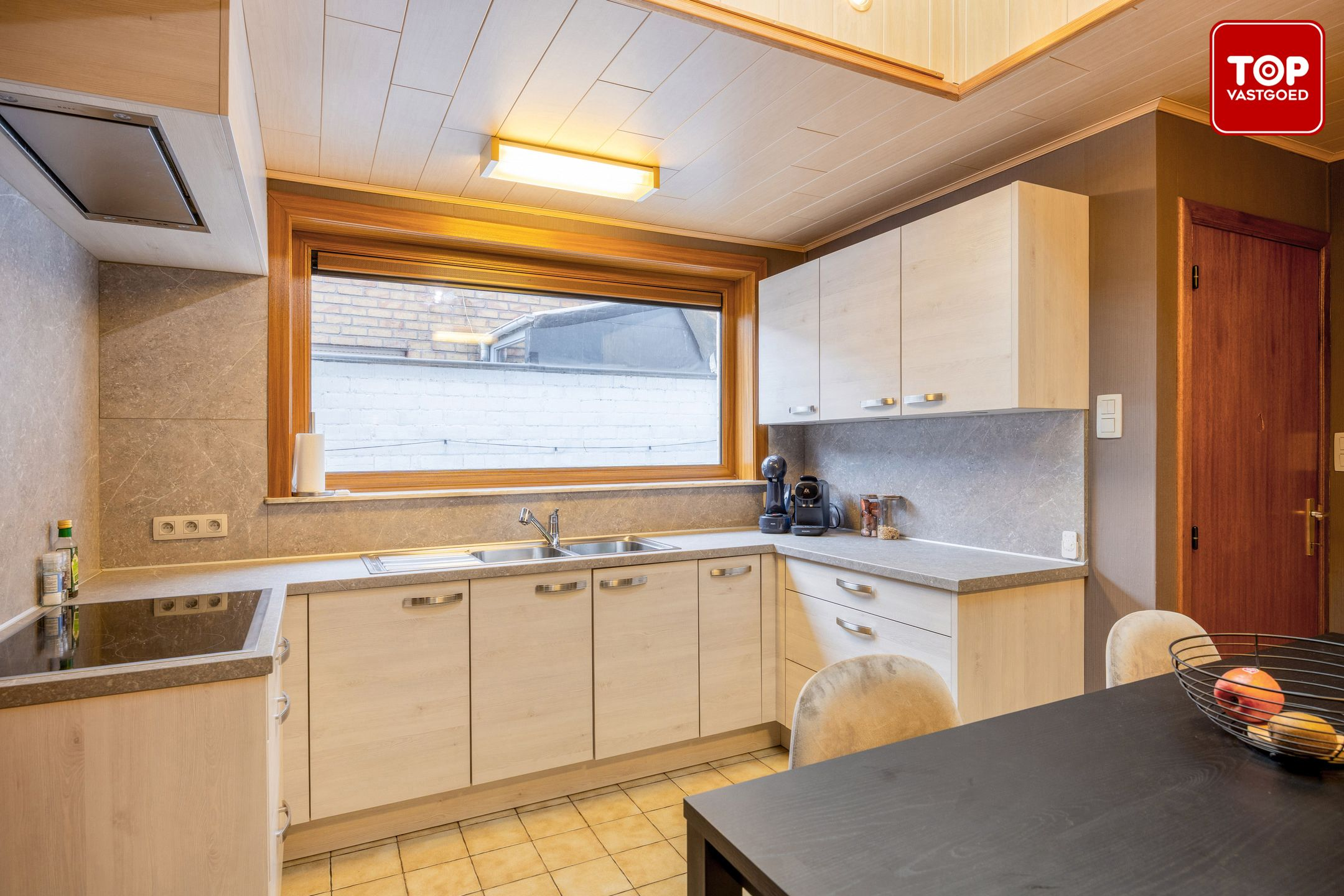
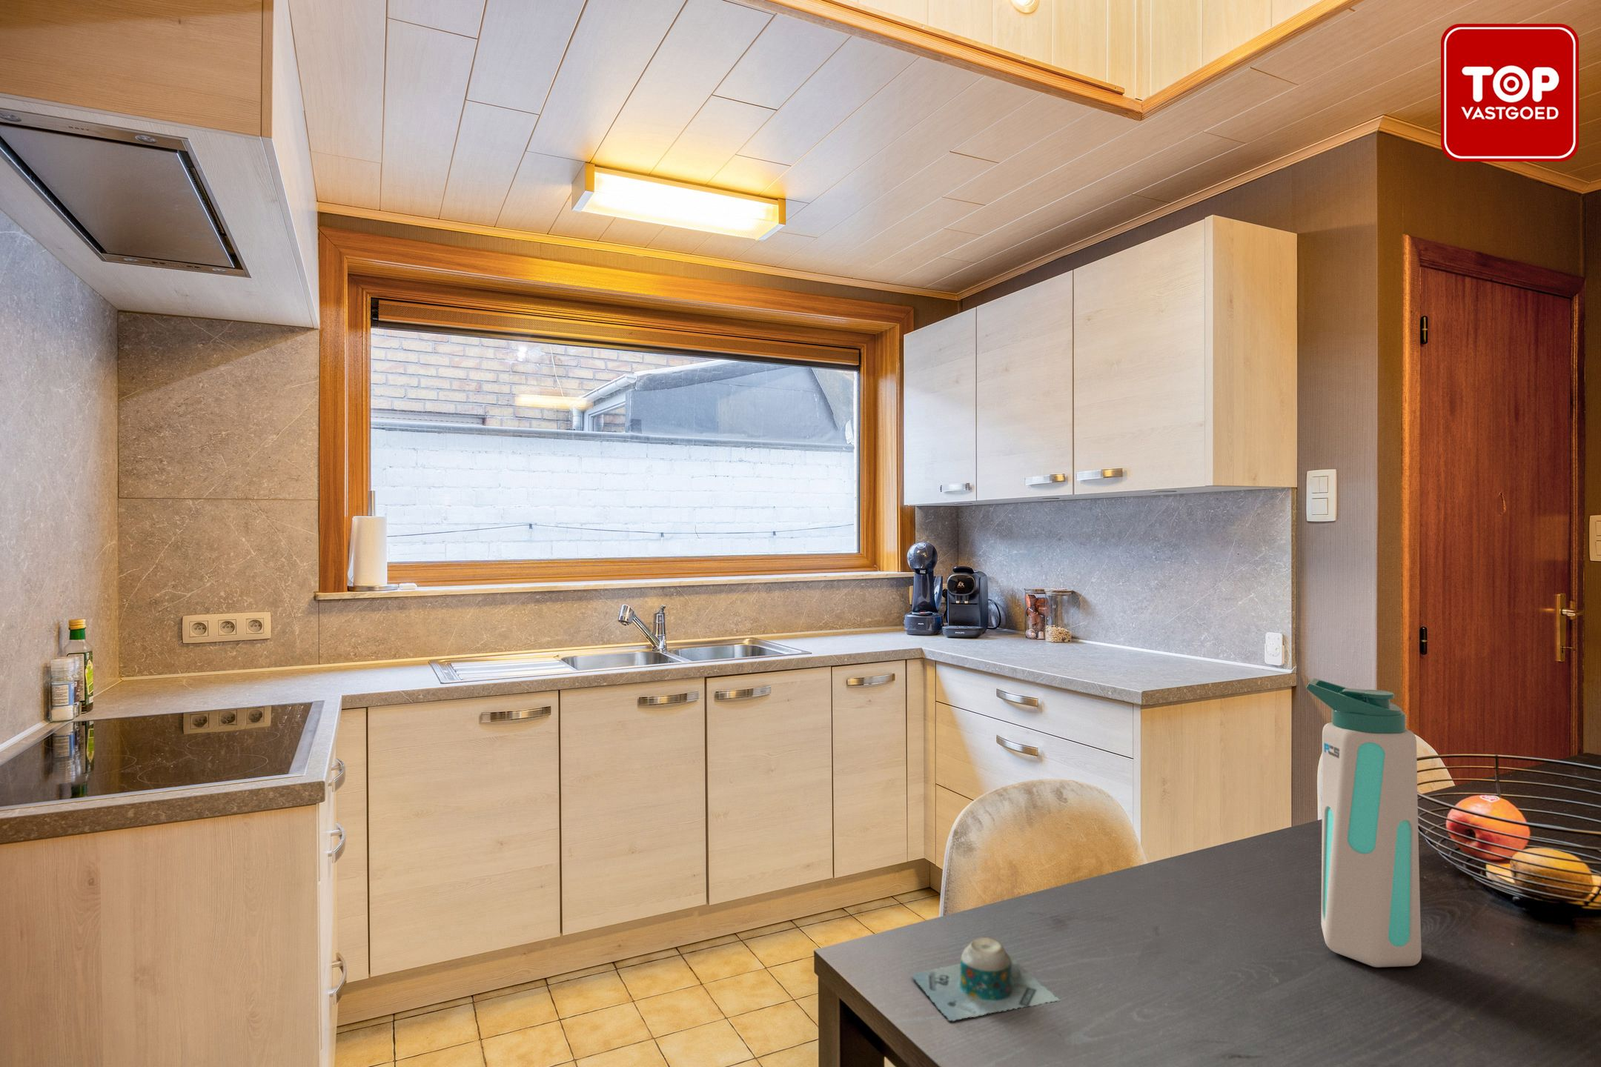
+ water bottle [1306,678,1422,968]
+ mug [911,936,1061,1022]
